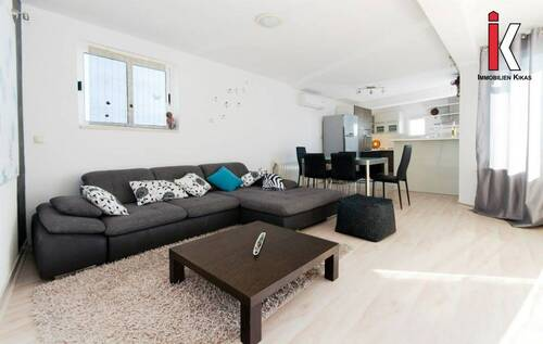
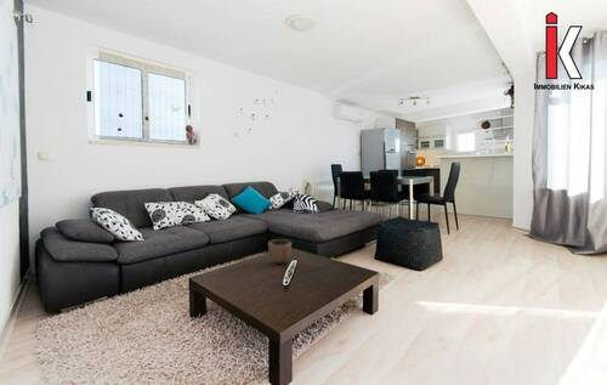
+ decorative bowl [267,238,293,265]
